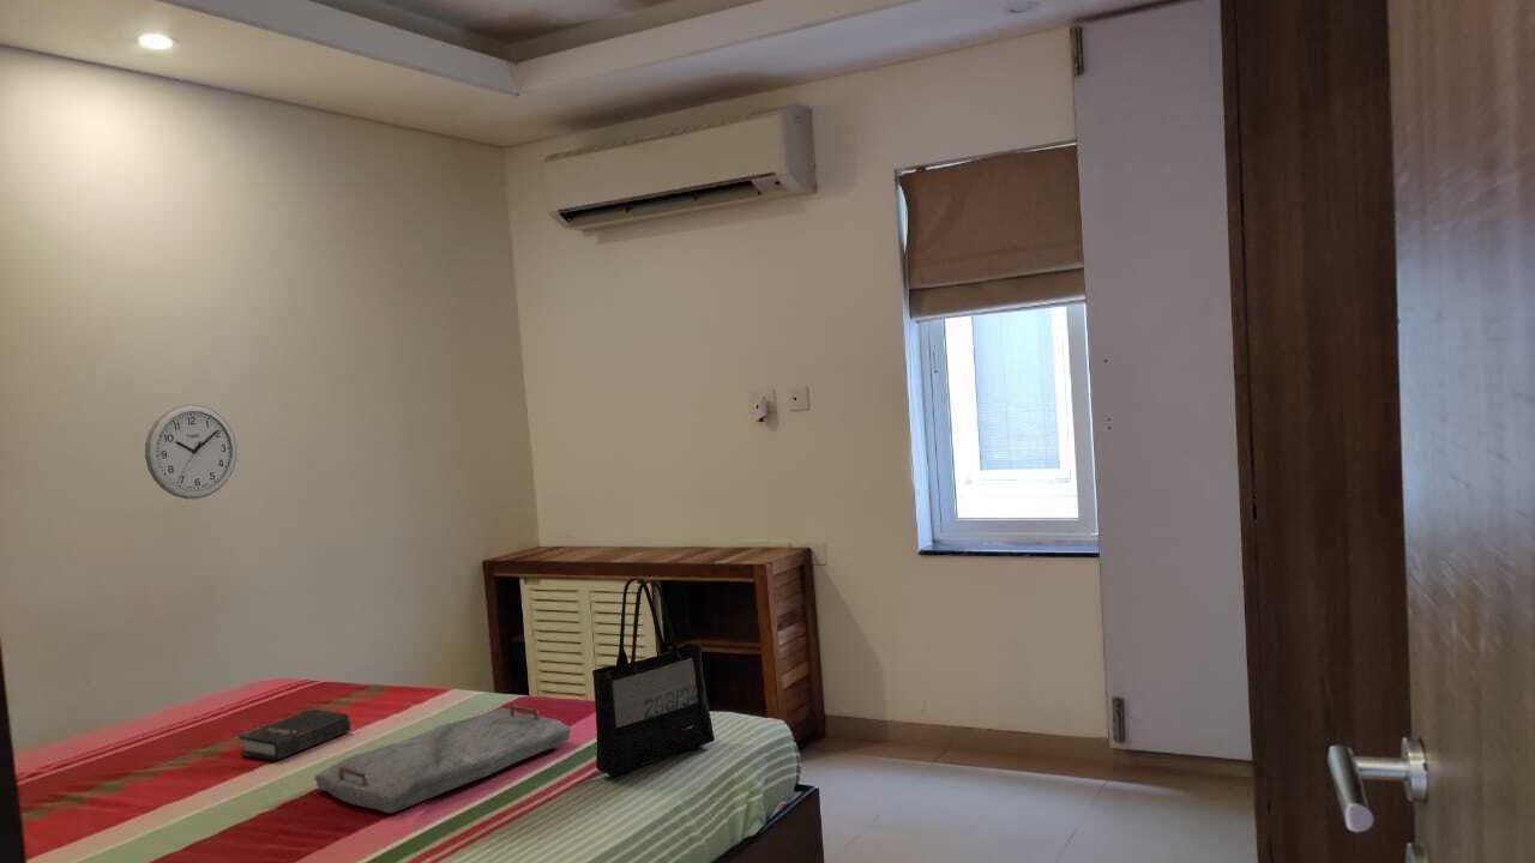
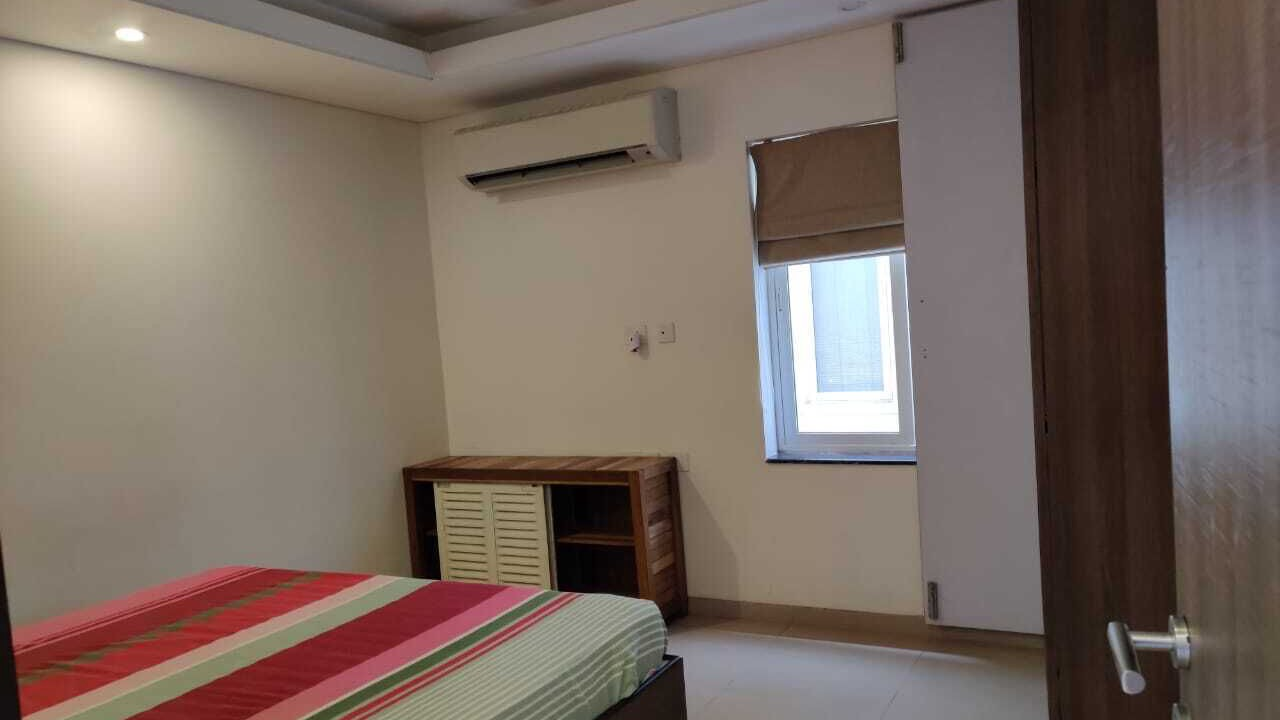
- hardback book [237,707,351,762]
- tote bag [591,577,716,778]
- serving tray [313,704,572,815]
- wall clock [144,403,237,500]
